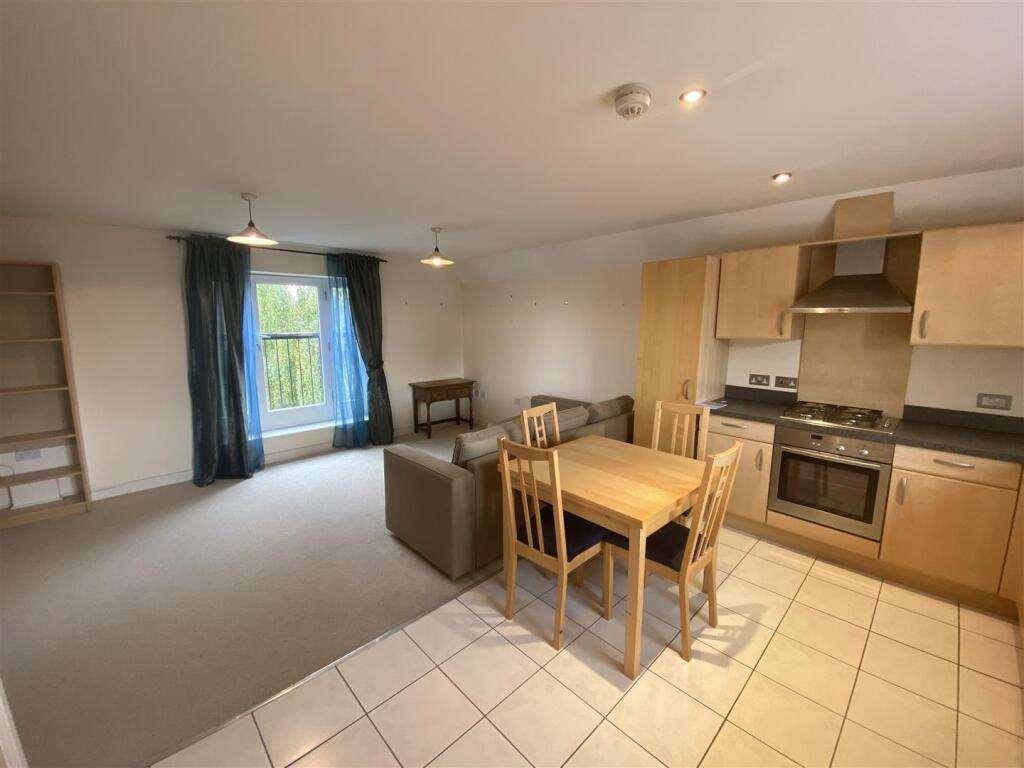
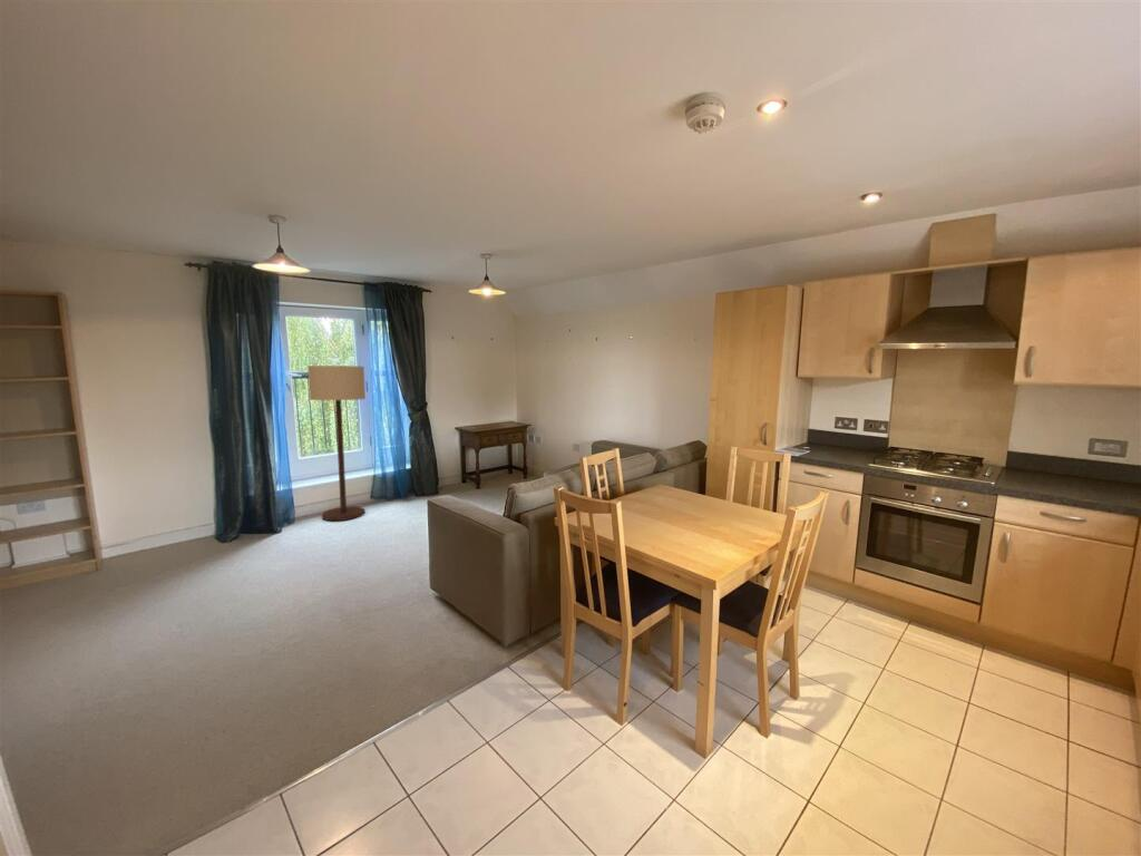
+ floor lamp [306,364,367,522]
